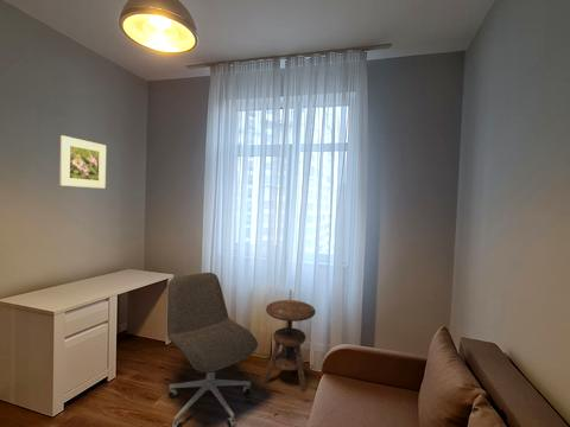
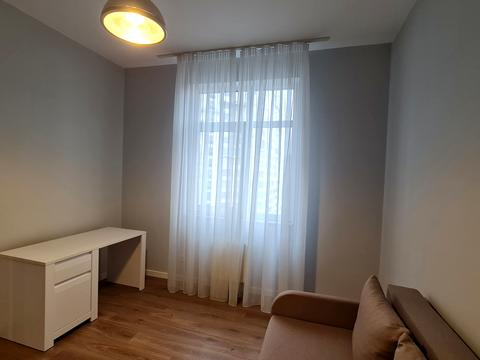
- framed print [58,134,107,190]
- office chair [166,272,259,427]
- side table [262,299,317,394]
